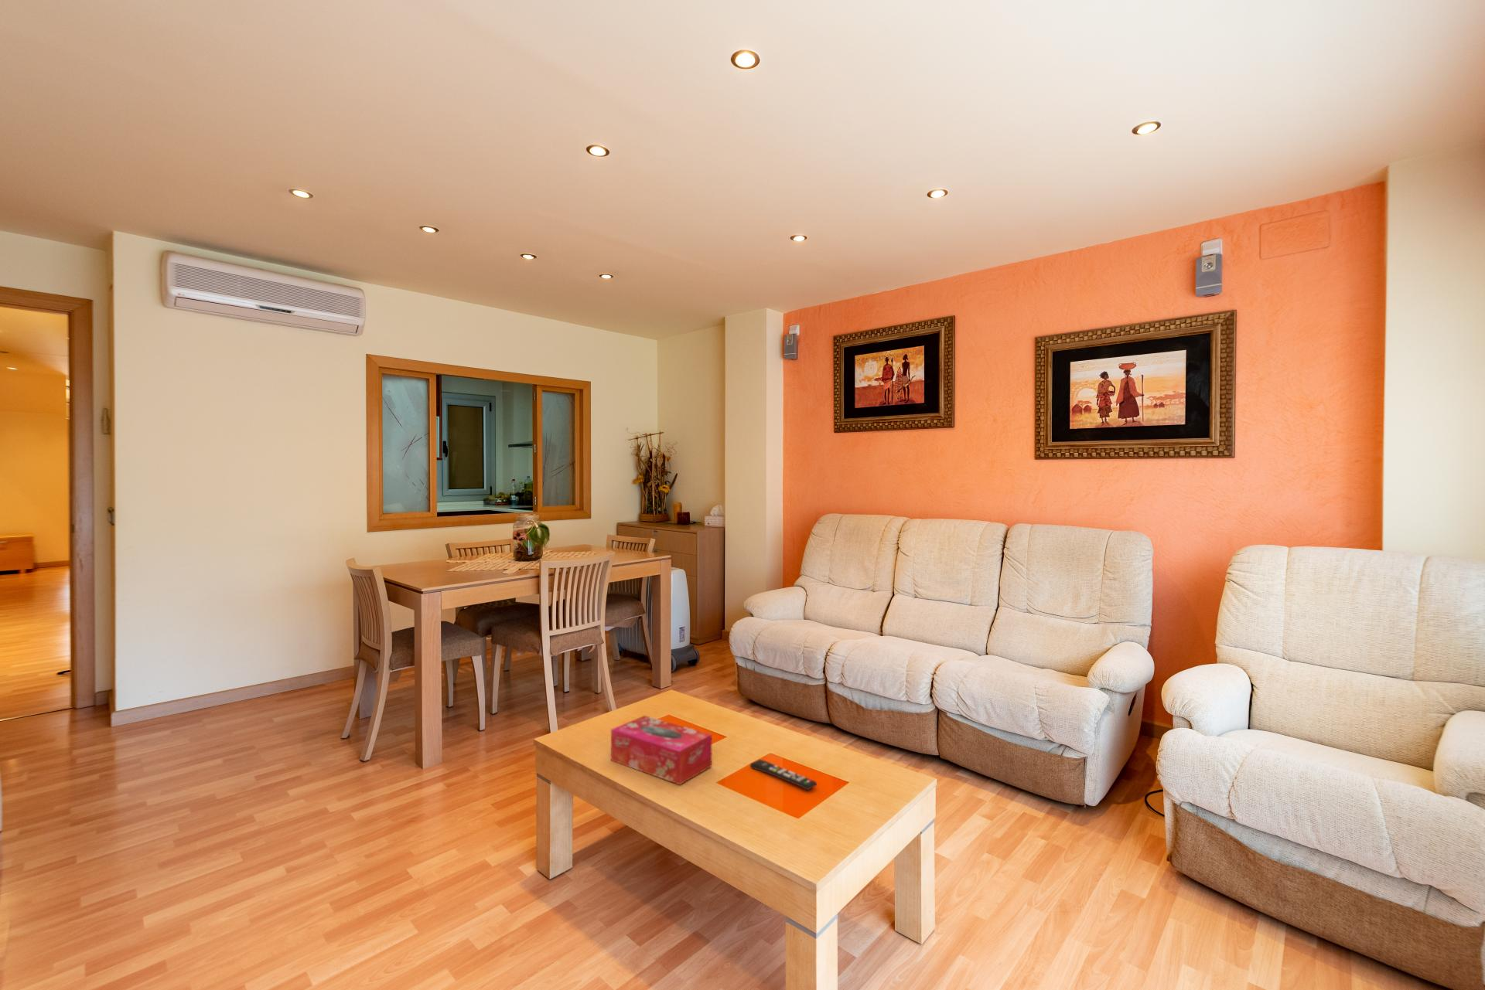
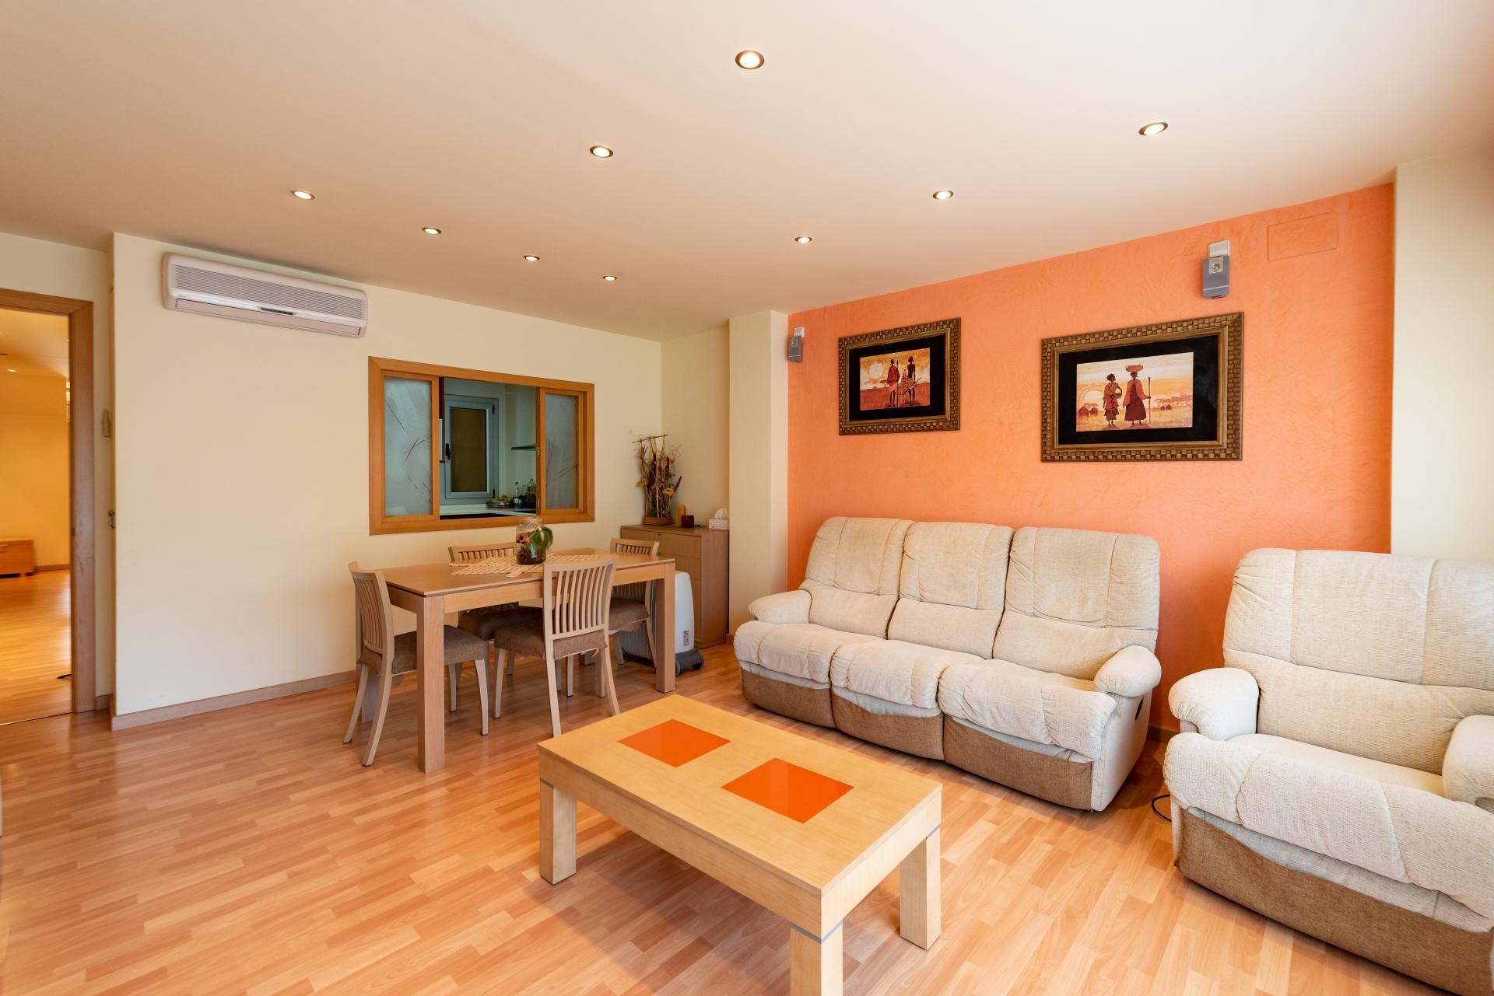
- remote control [750,759,817,791]
- tissue box [610,715,712,786]
